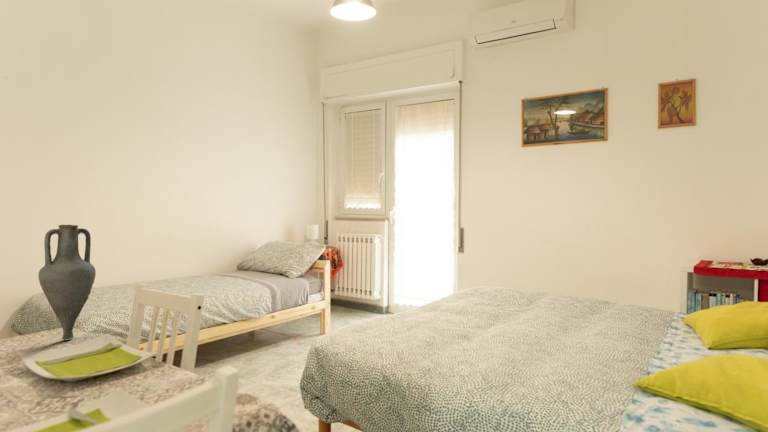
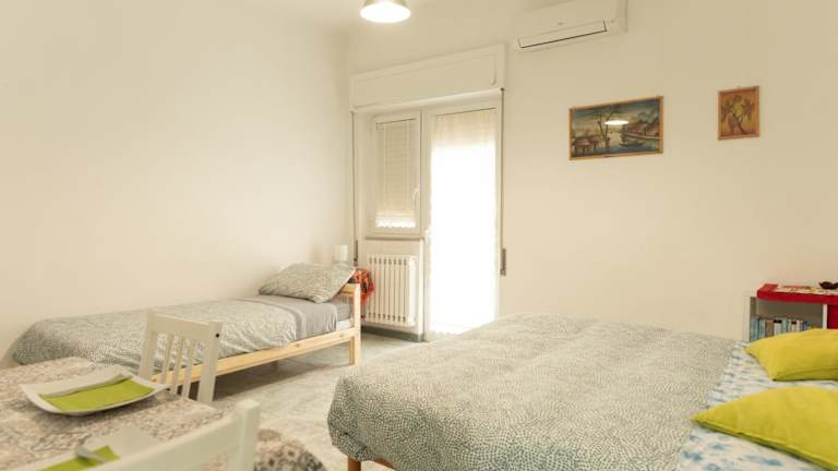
- vase [37,224,97,341]
